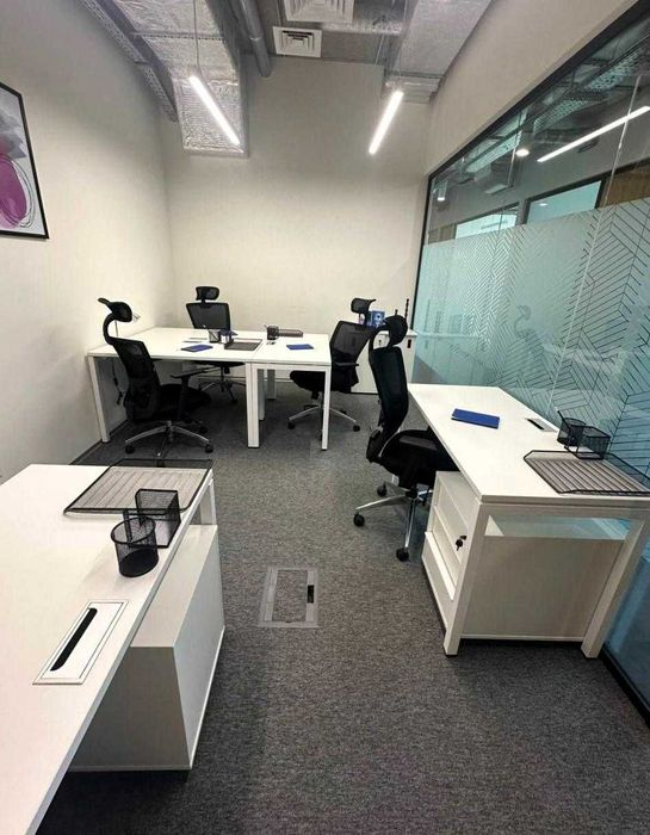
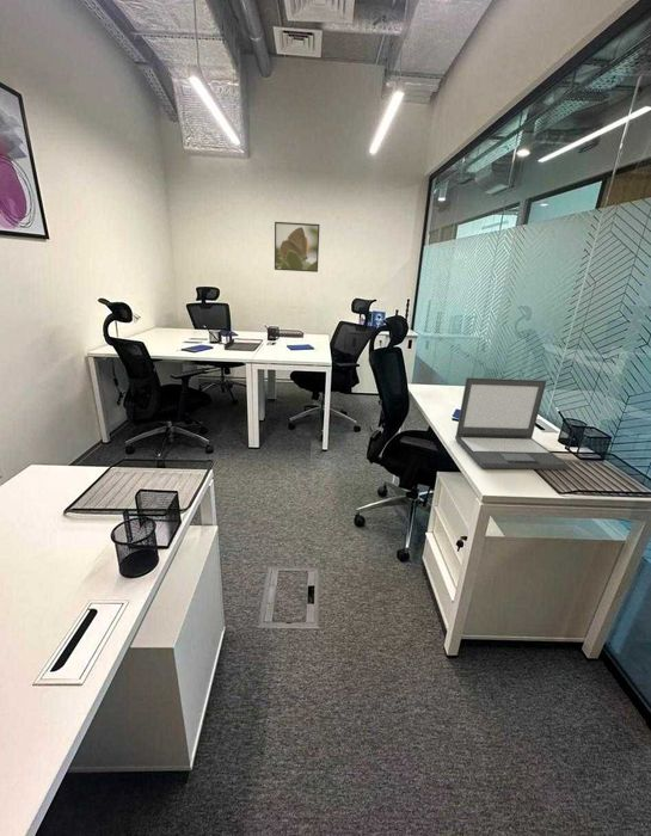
+ laptop [454,376,570,471]
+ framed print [274,221,321,273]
